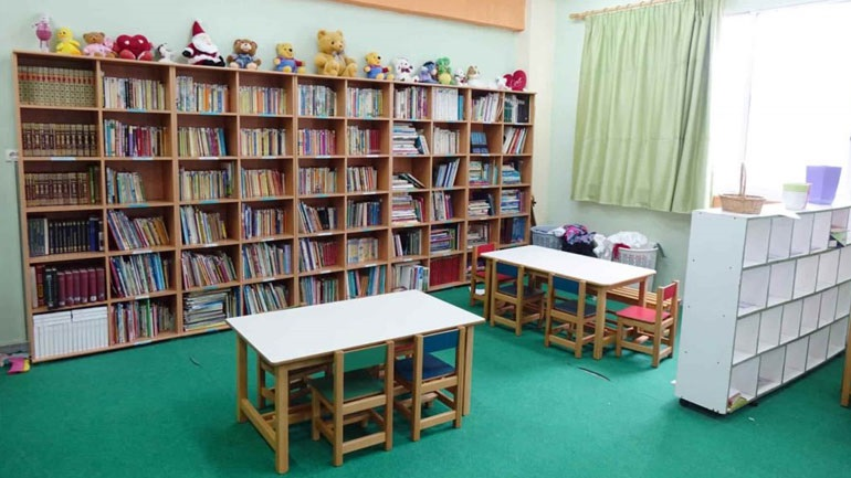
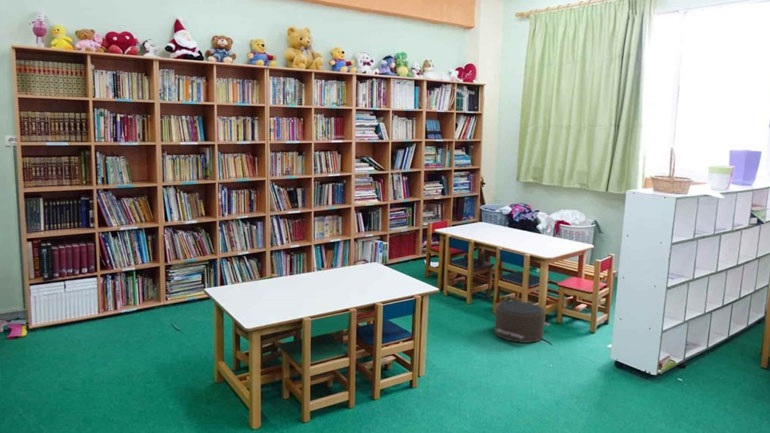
+ pouf [493,300,552,344]
